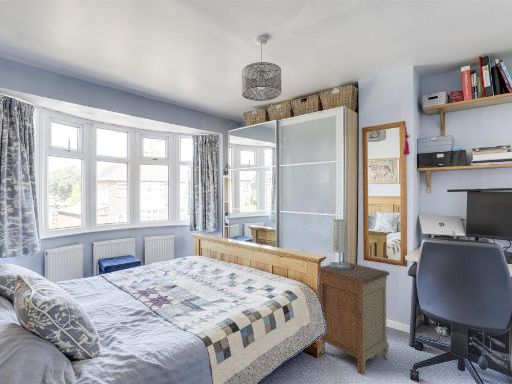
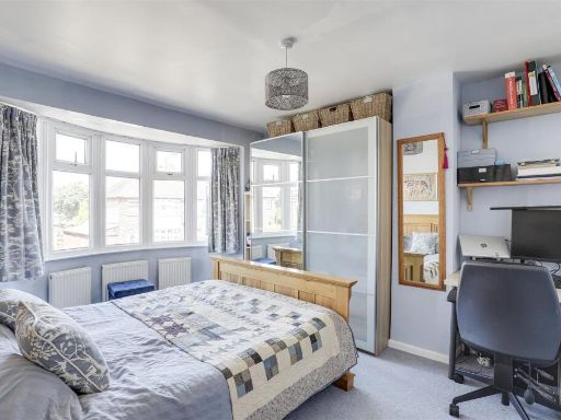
- nightstand [317,261,391,376]
- table lamp [329,218,351,269]
